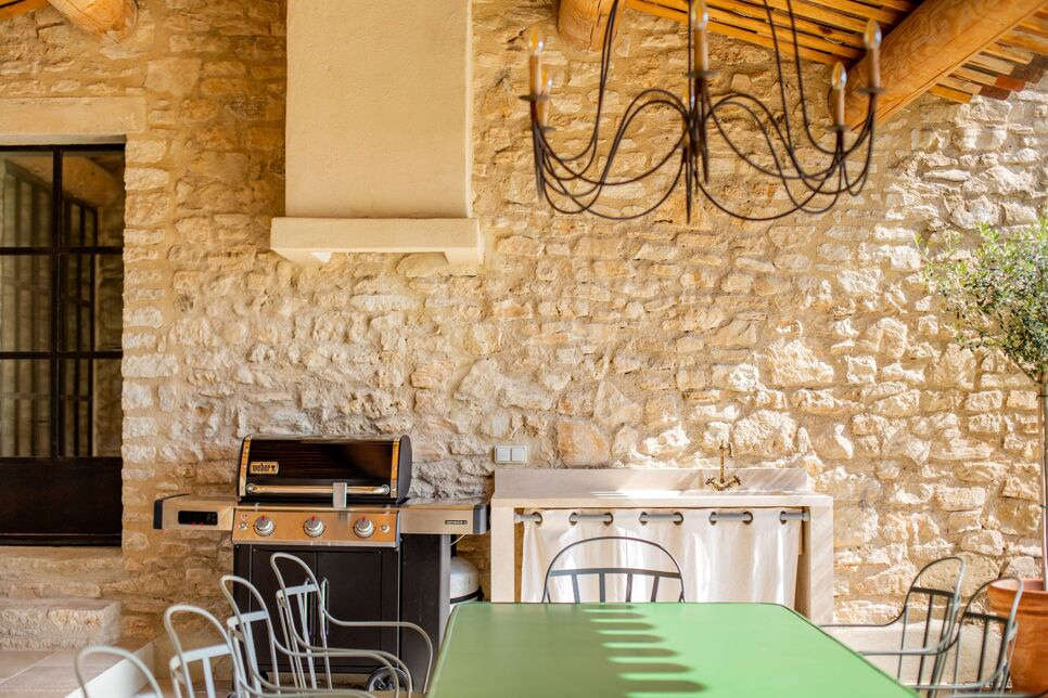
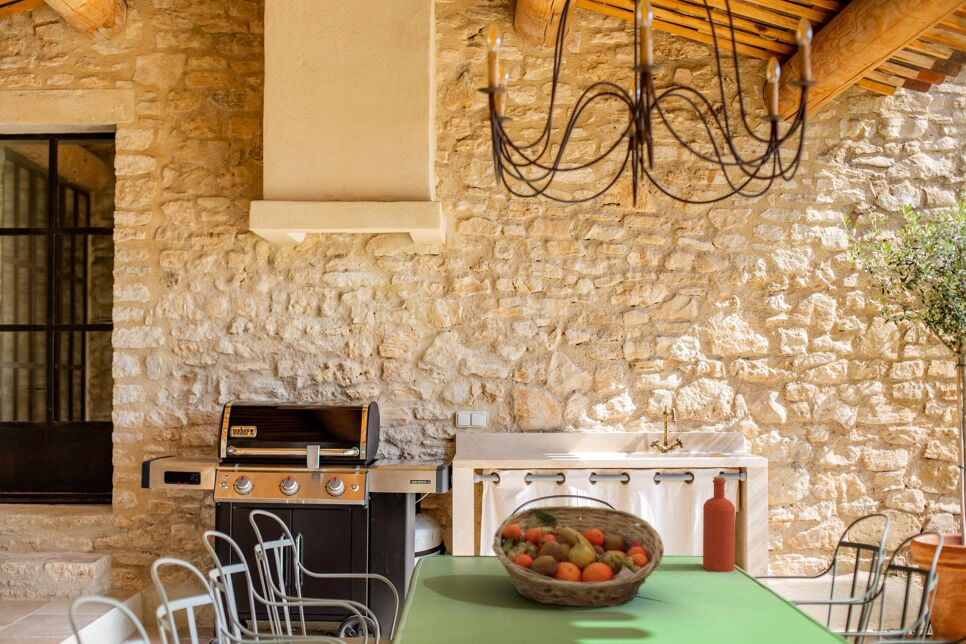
+ bottle [702,475,736,573]
+ fruit basket [491,505,665,607]
